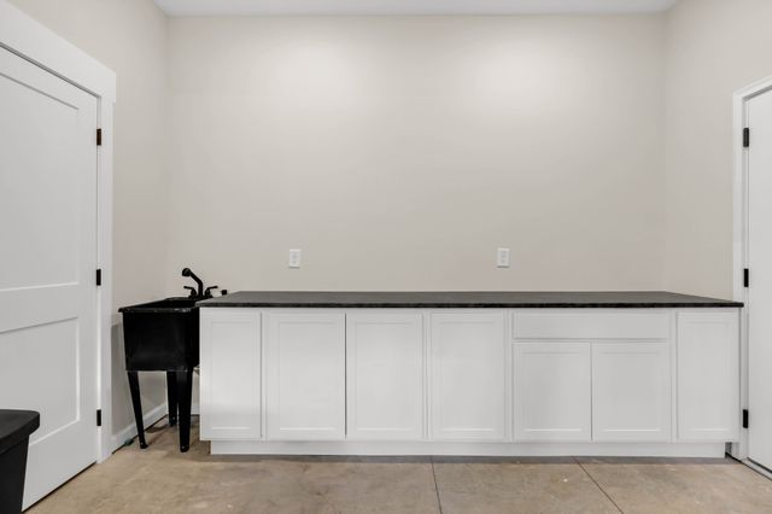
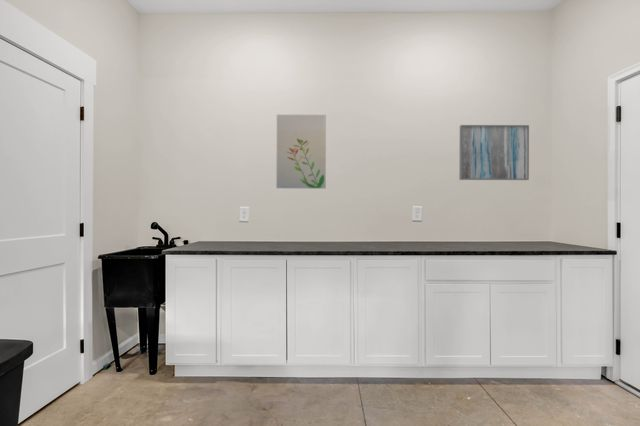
+ wall art [275,114,327,189]
+ wall art [458,124,530,181]
